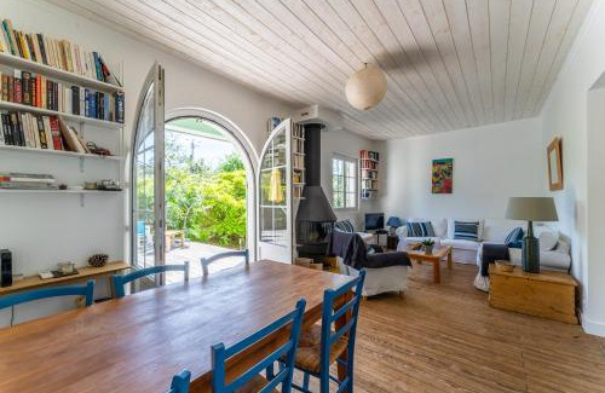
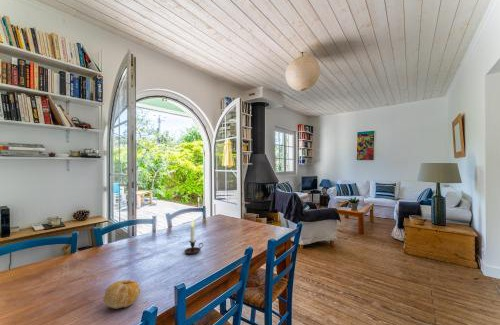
+ candle [184,217,204,255]
+ fruit [103,279,141,309]
